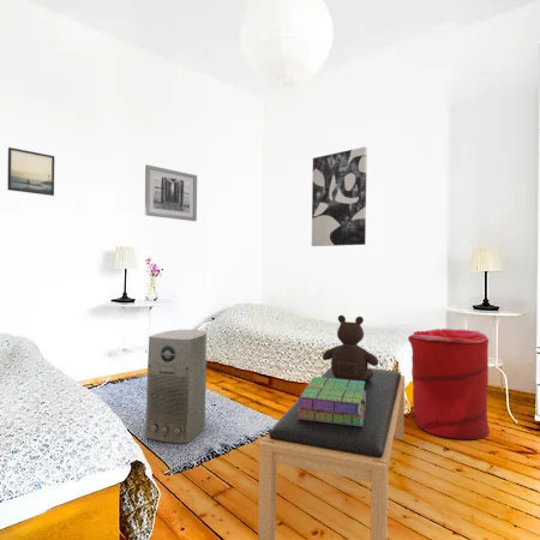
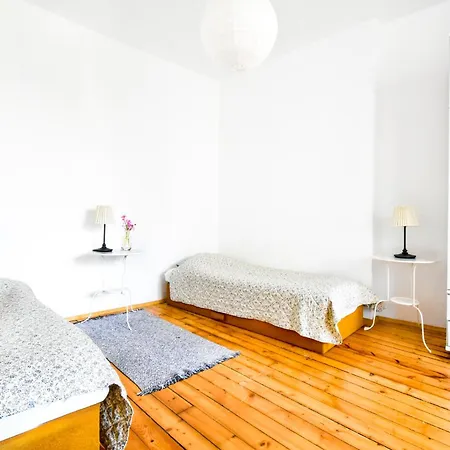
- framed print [6,146,55,197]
- air purifier [144,329,208,444]
- bench [257,366,406,540]
- stack of books [296,376,366,427]
- teddy bear [322,314,379,382]
- wall art [144,164,198,222]
- wall art [311,145,368,247]
- laundry hamper [407,328,491,440]
